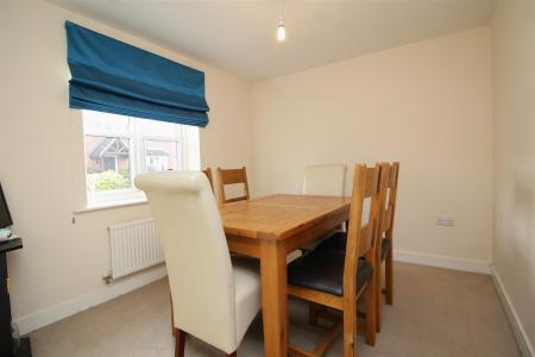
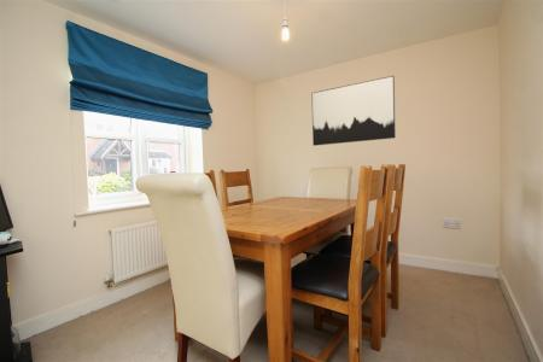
+ wall art [310,75,397,147]
